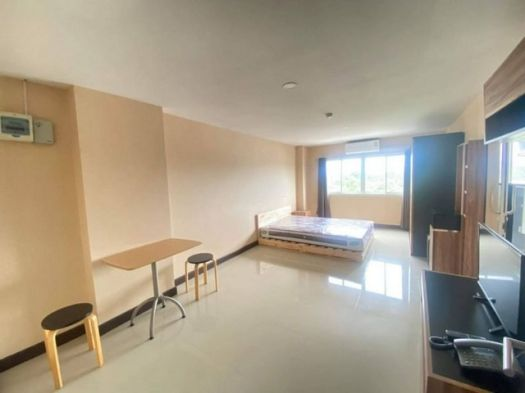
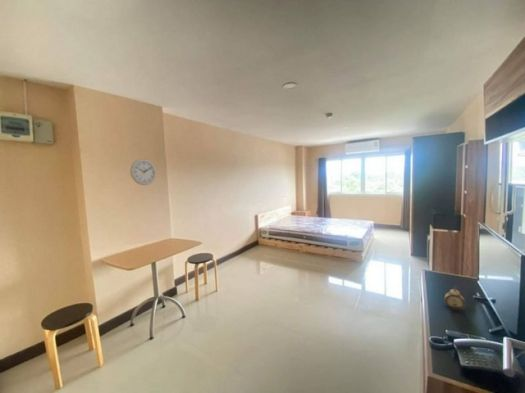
+ wall clock [129,158,157,186]
+ alarm clock [444,286,467,311]
